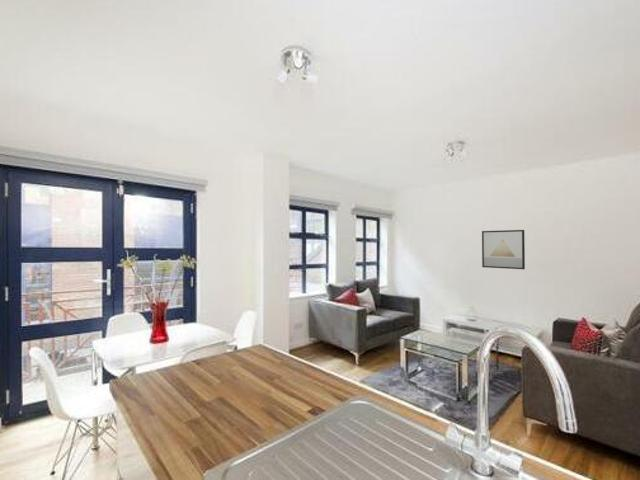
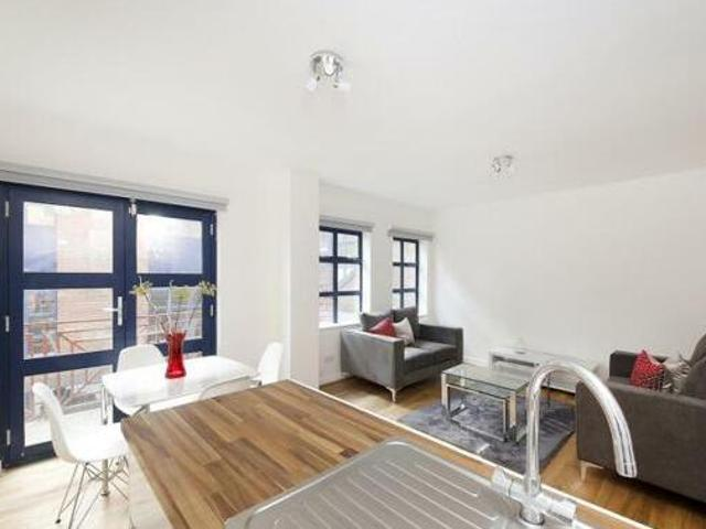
- wall art [481,229,526,270]
